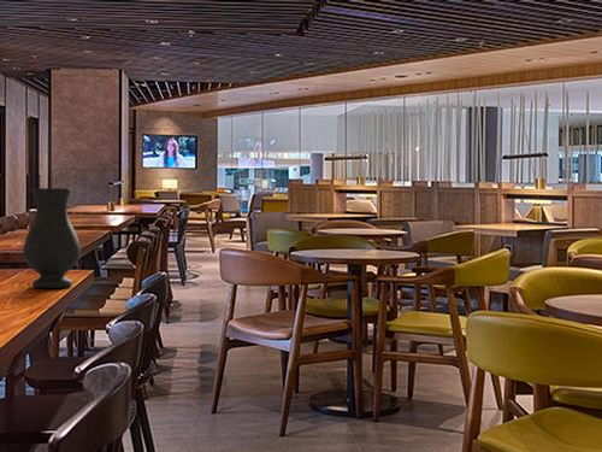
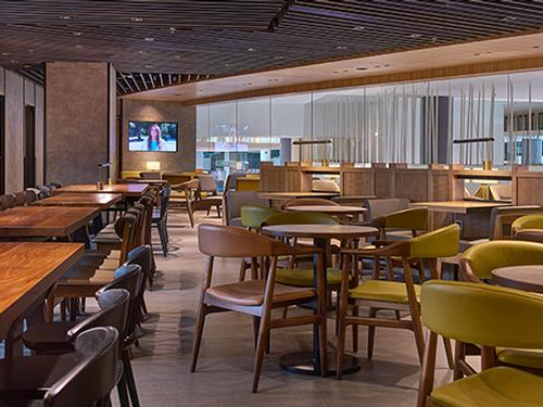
- vase [22,187,82,289]
